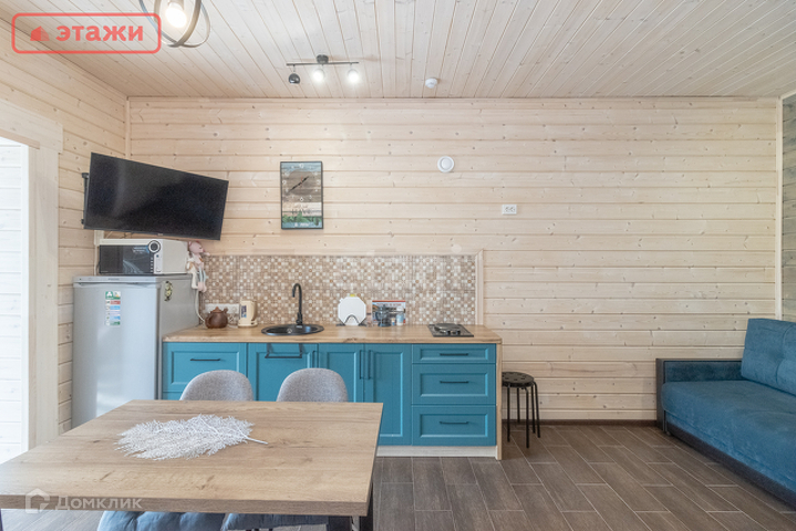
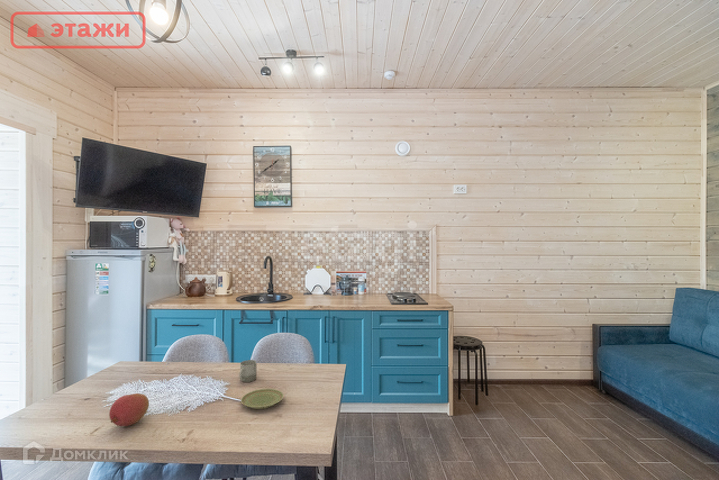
+ cup [238,359,258,383]
+ fruit [108,392,150,427]
+ plate [240,388,284,410]
